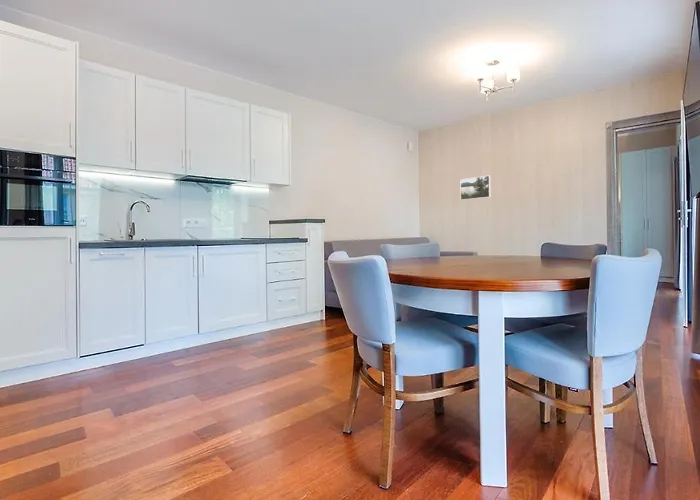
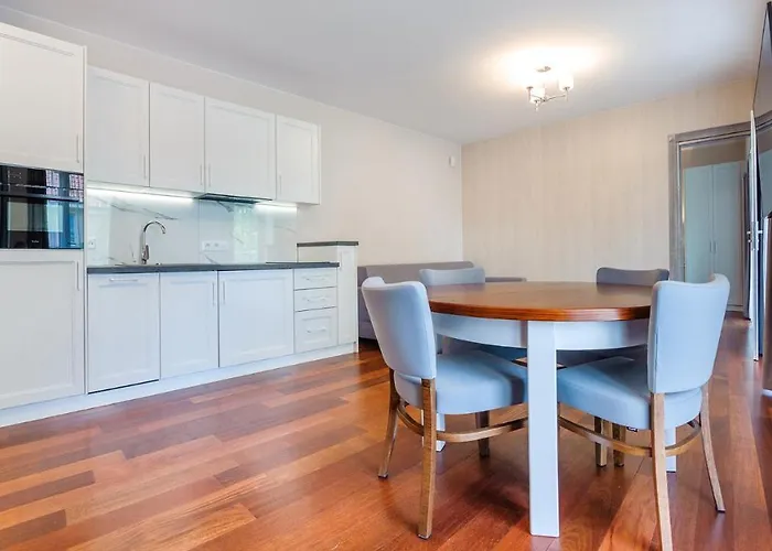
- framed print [459,175,491,201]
